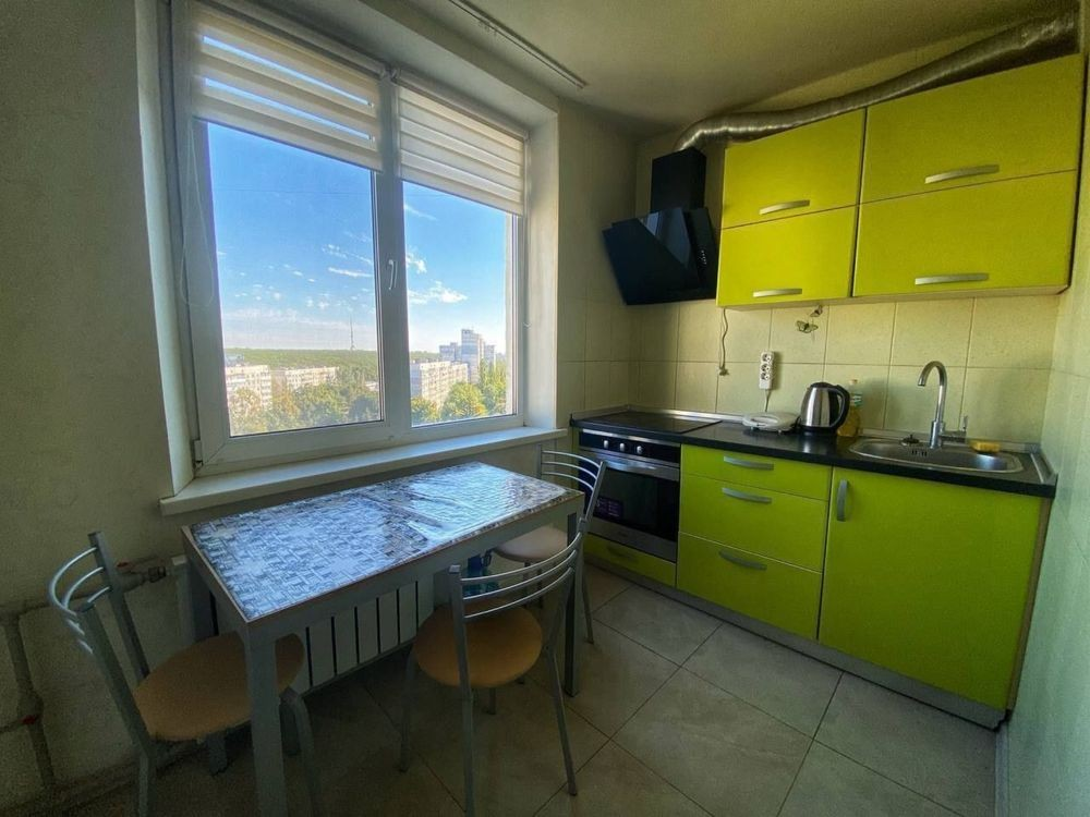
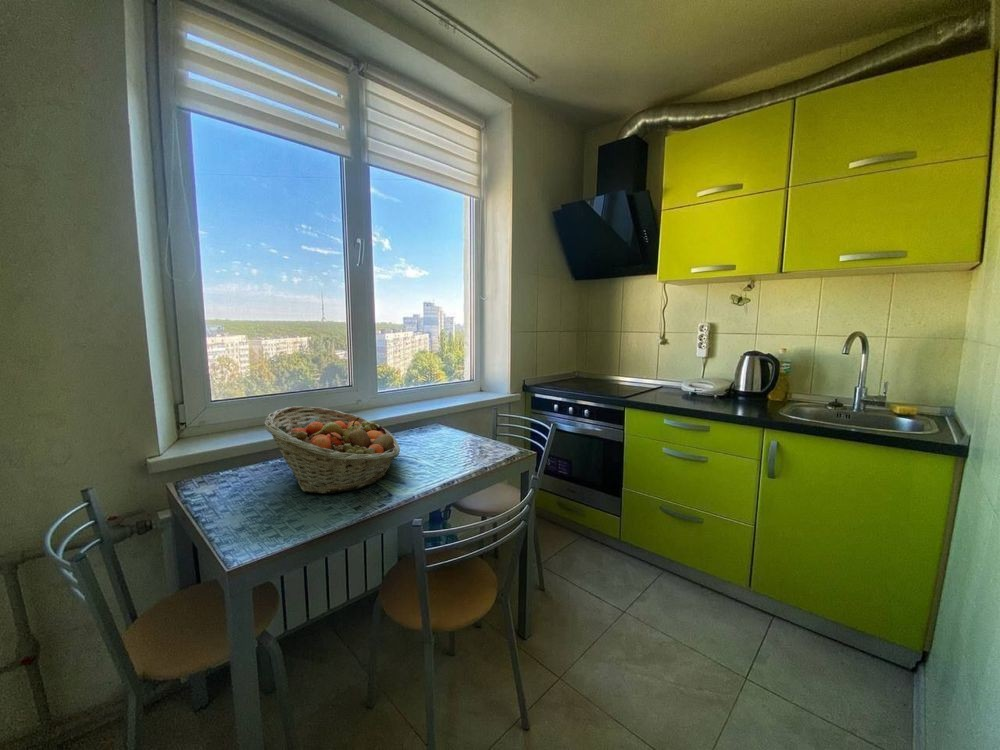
+ fruit basket [263,405,401,495]
